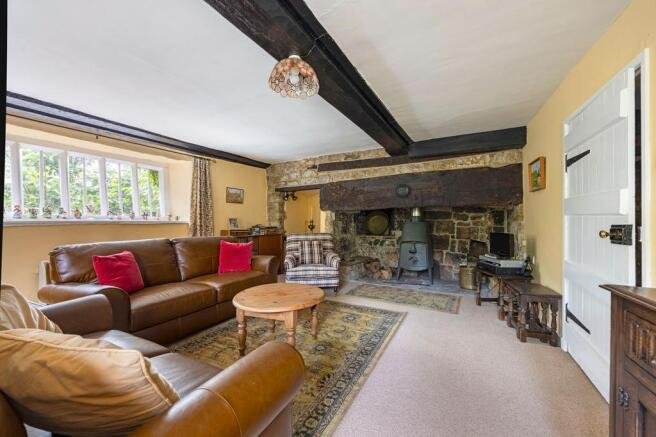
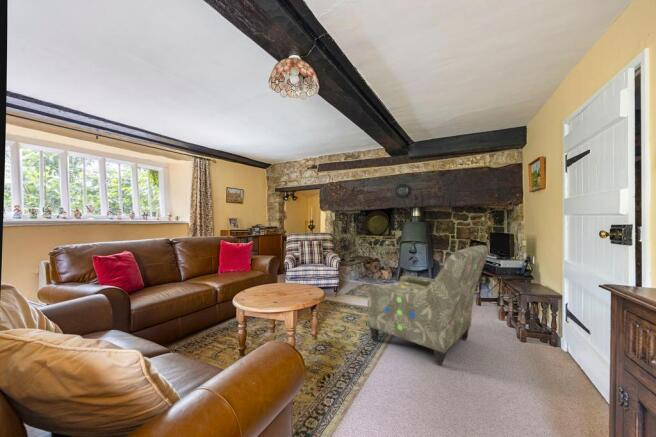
+ armchair [367,244,490,367]
